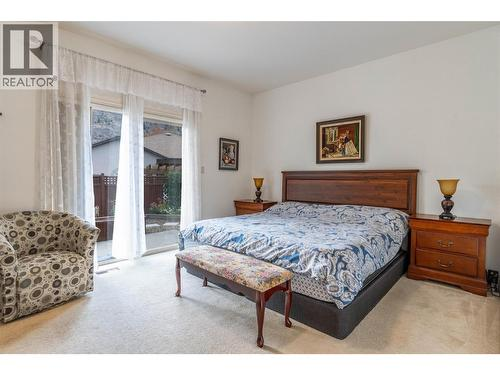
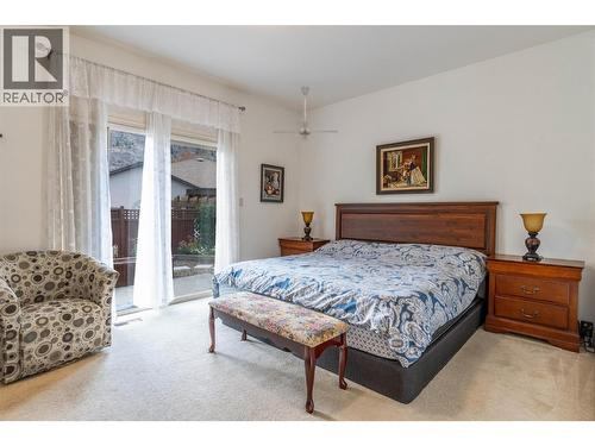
+ ceiling fan [271,86,339,140]
